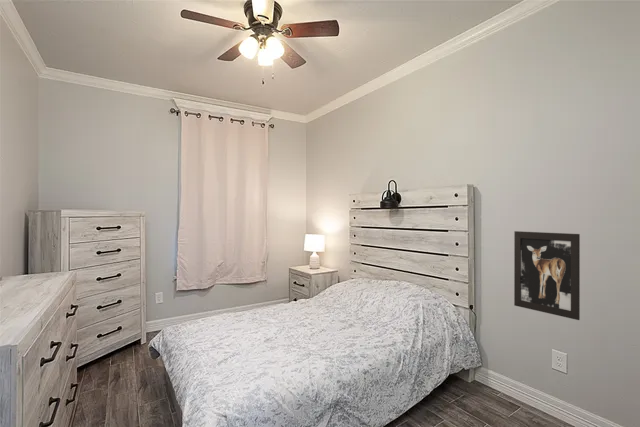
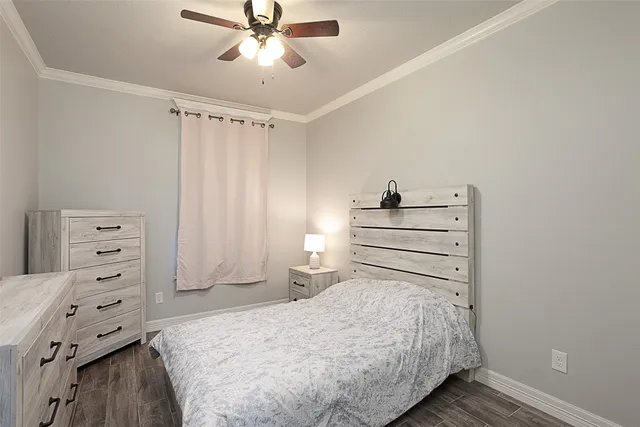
- wall art [513,230,581,321]
